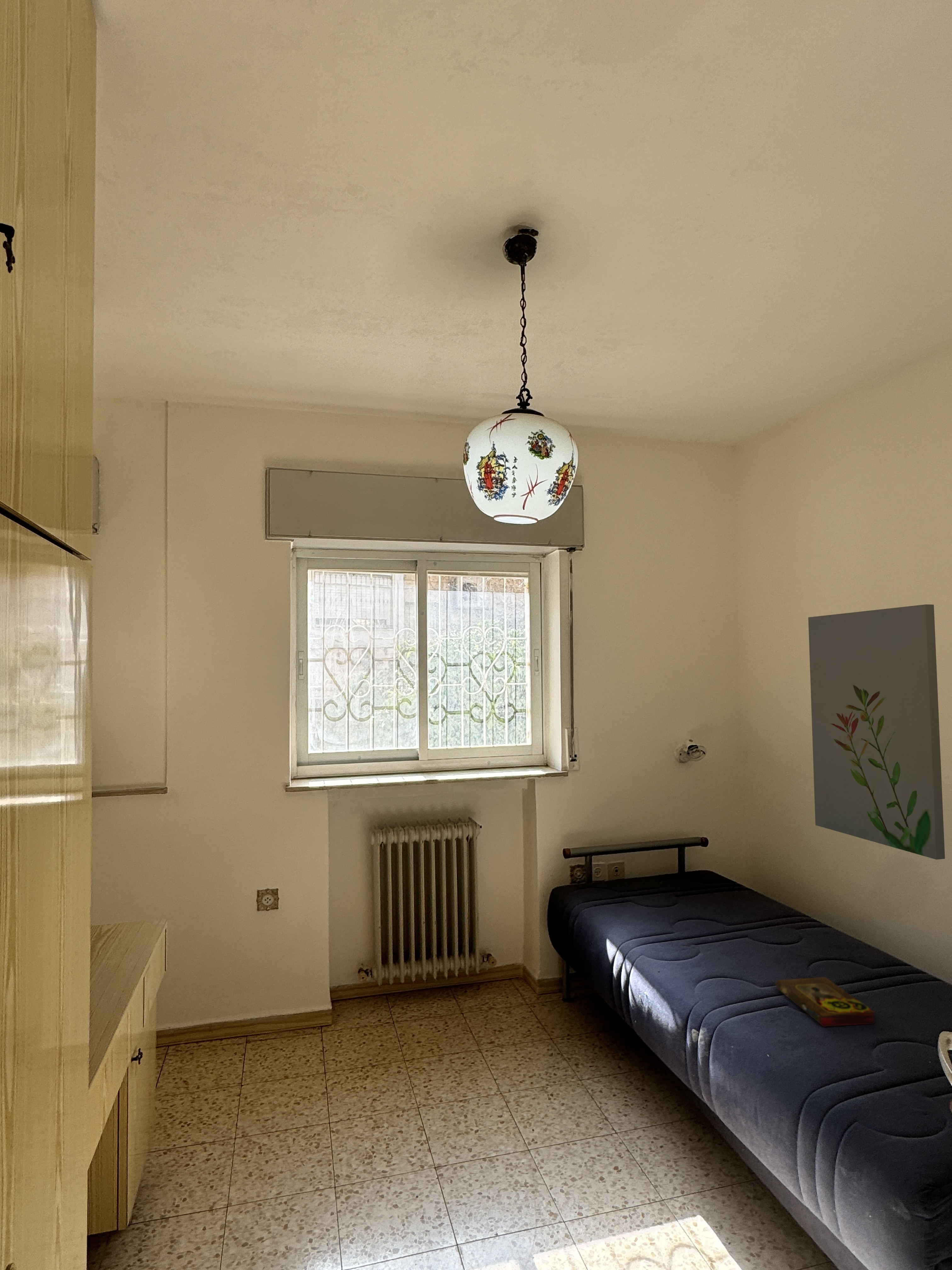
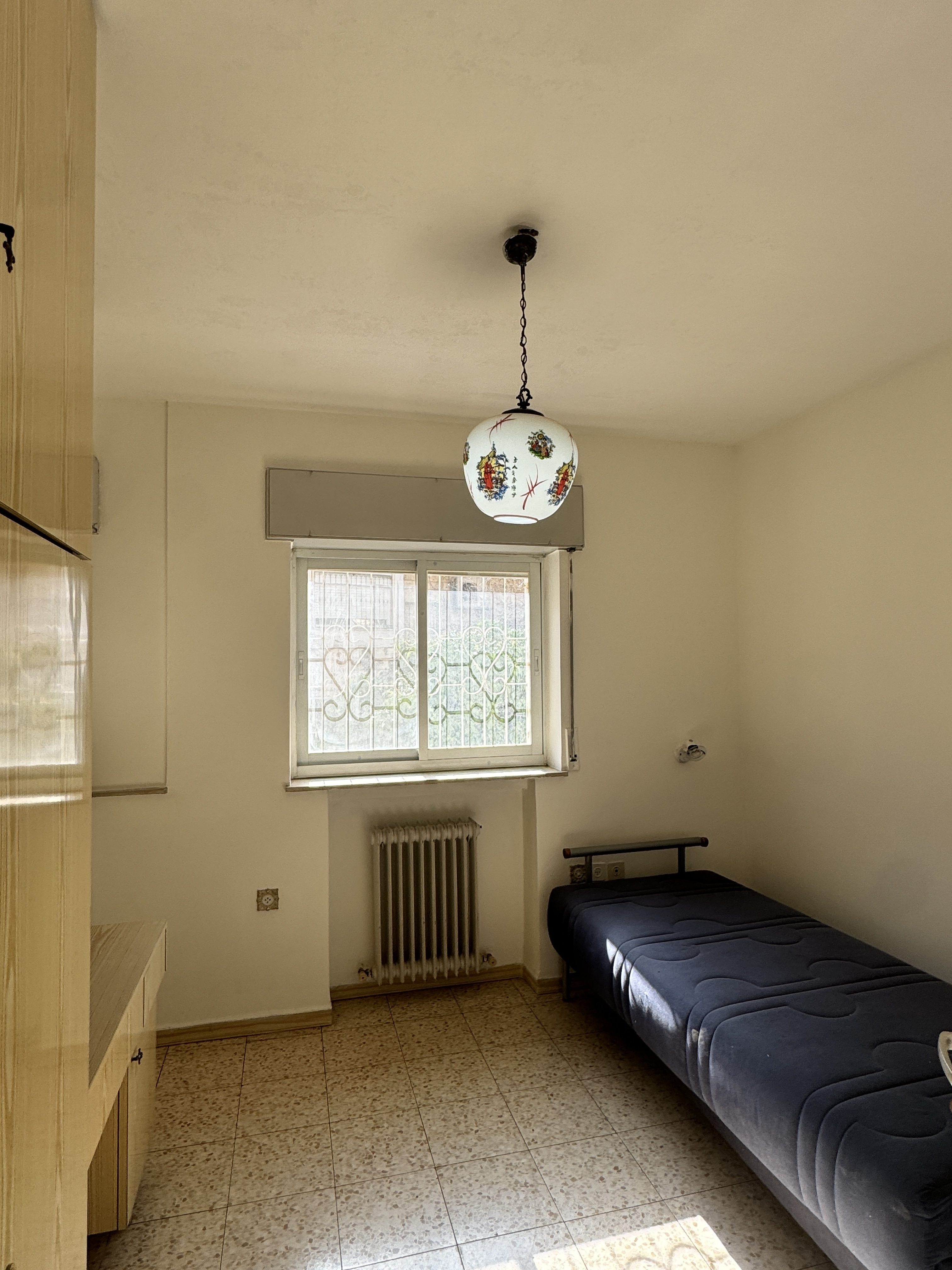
- wall art [808,604,945,860]
- book [775,977,876,1027]
